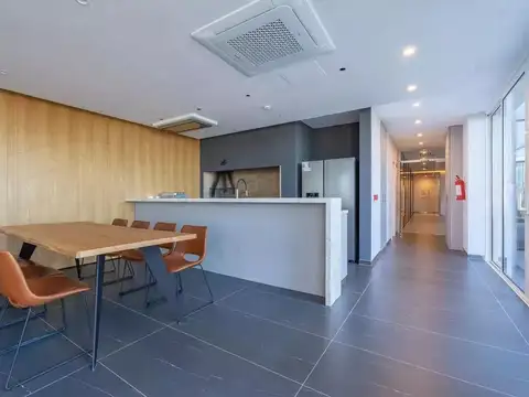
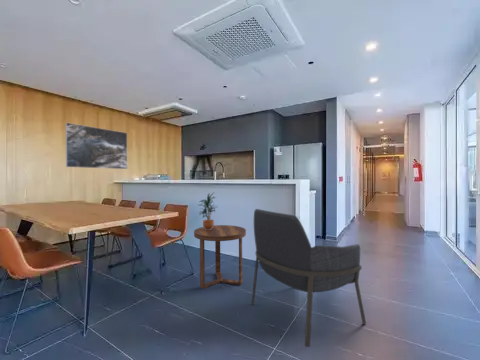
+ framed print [65,122,128,170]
+ side table [193,224,247,290]
+ armchair [250,208,367,348]
+ potted plant [198,192,218,230]
